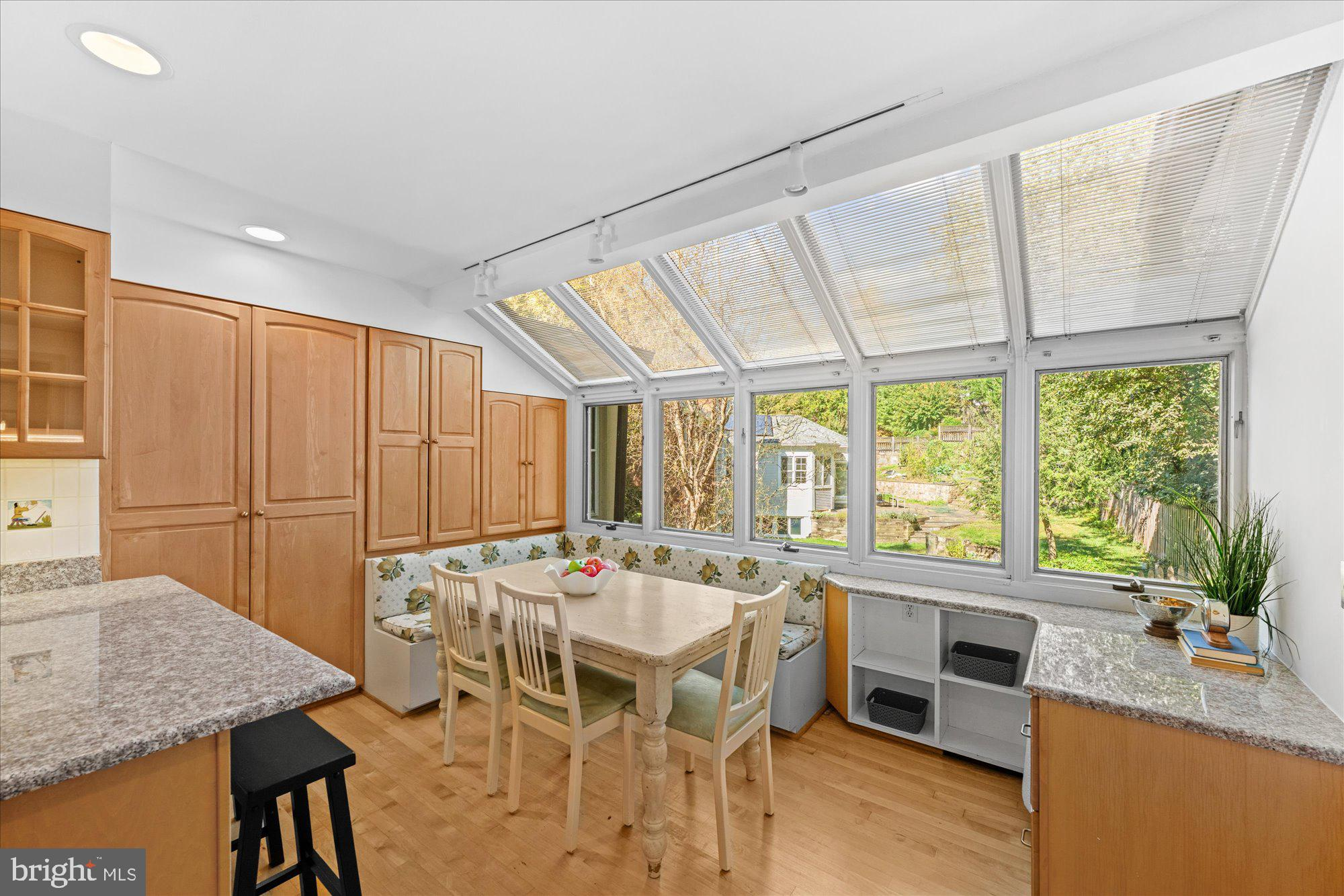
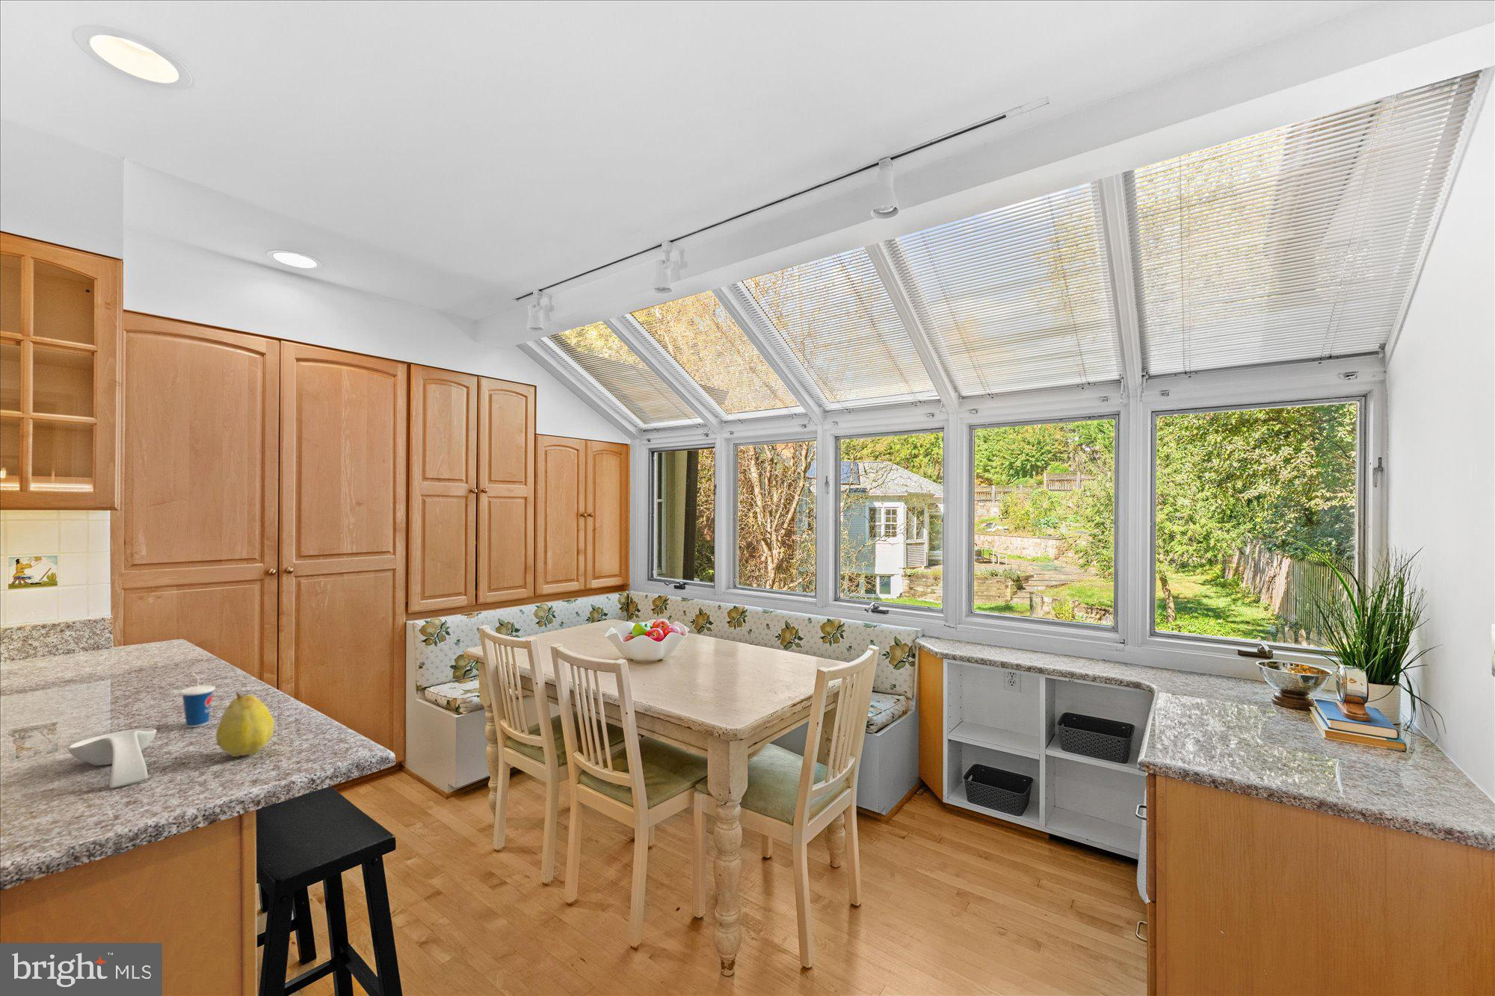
+ fruit [216,691,275,758]
+ cup [179,671,216,728]
+ spoon rest [67,727,157,788]
